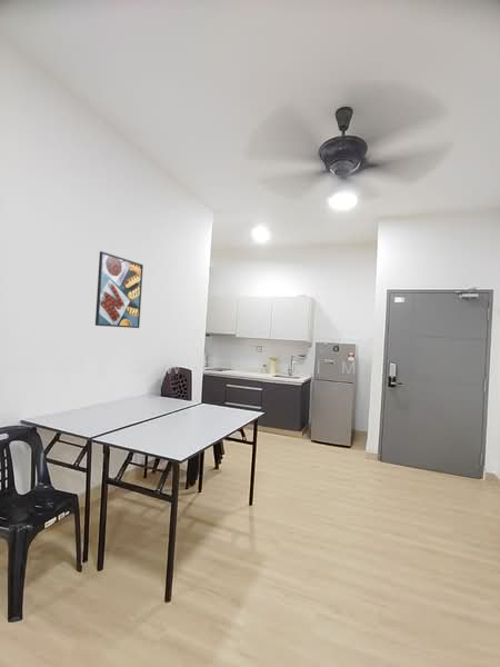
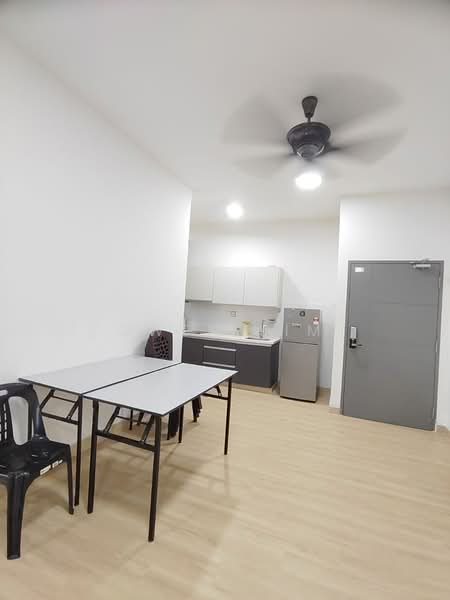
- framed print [94,250,144,329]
